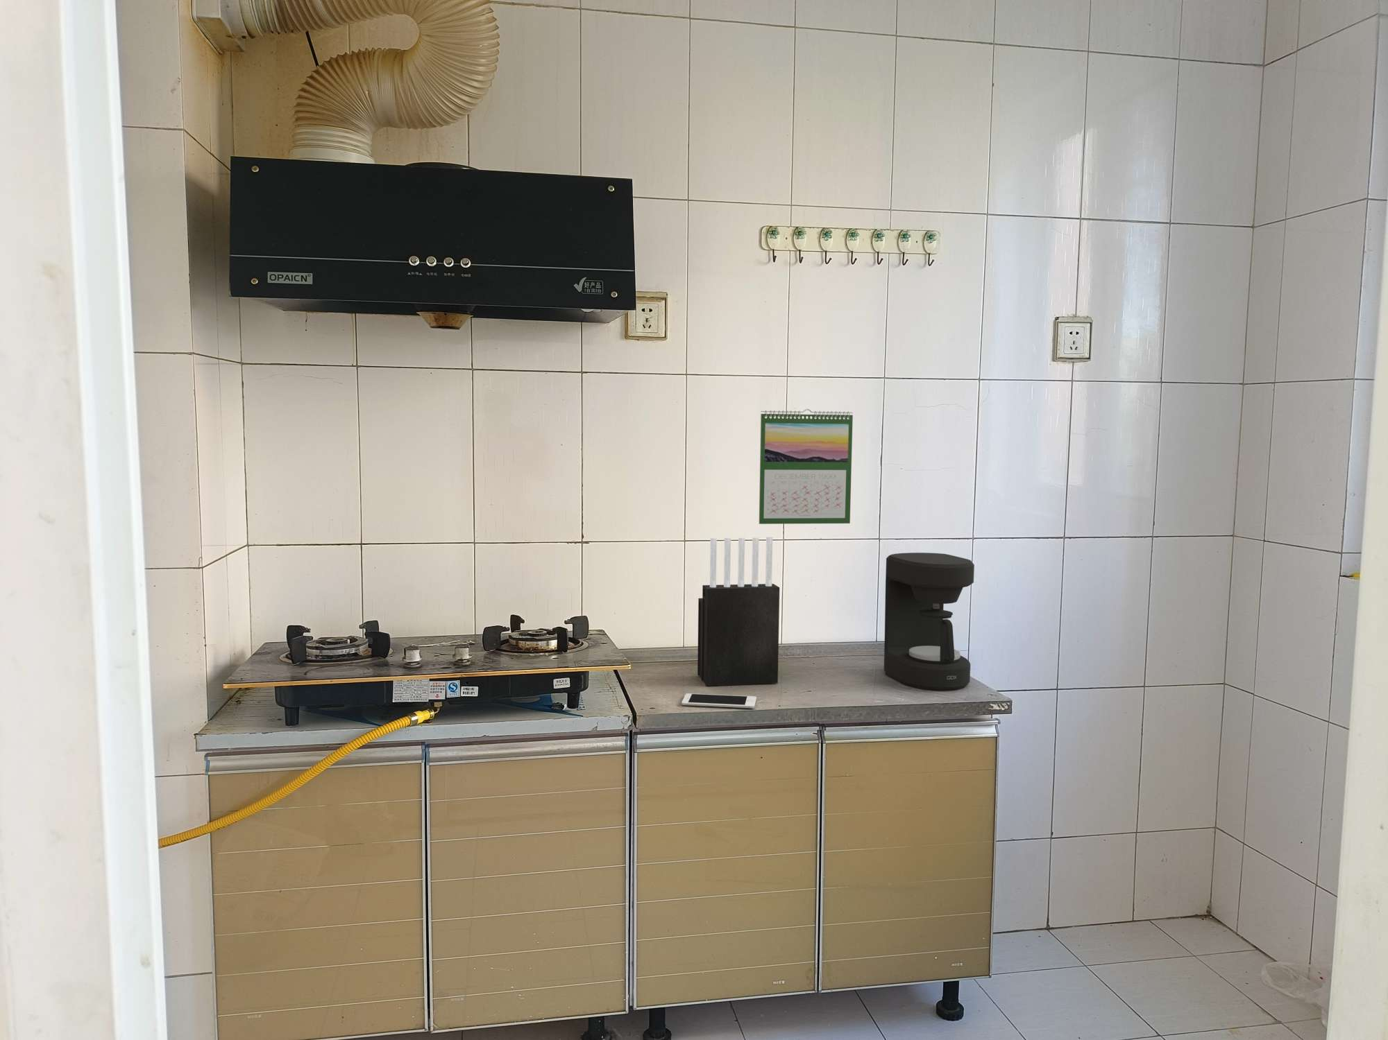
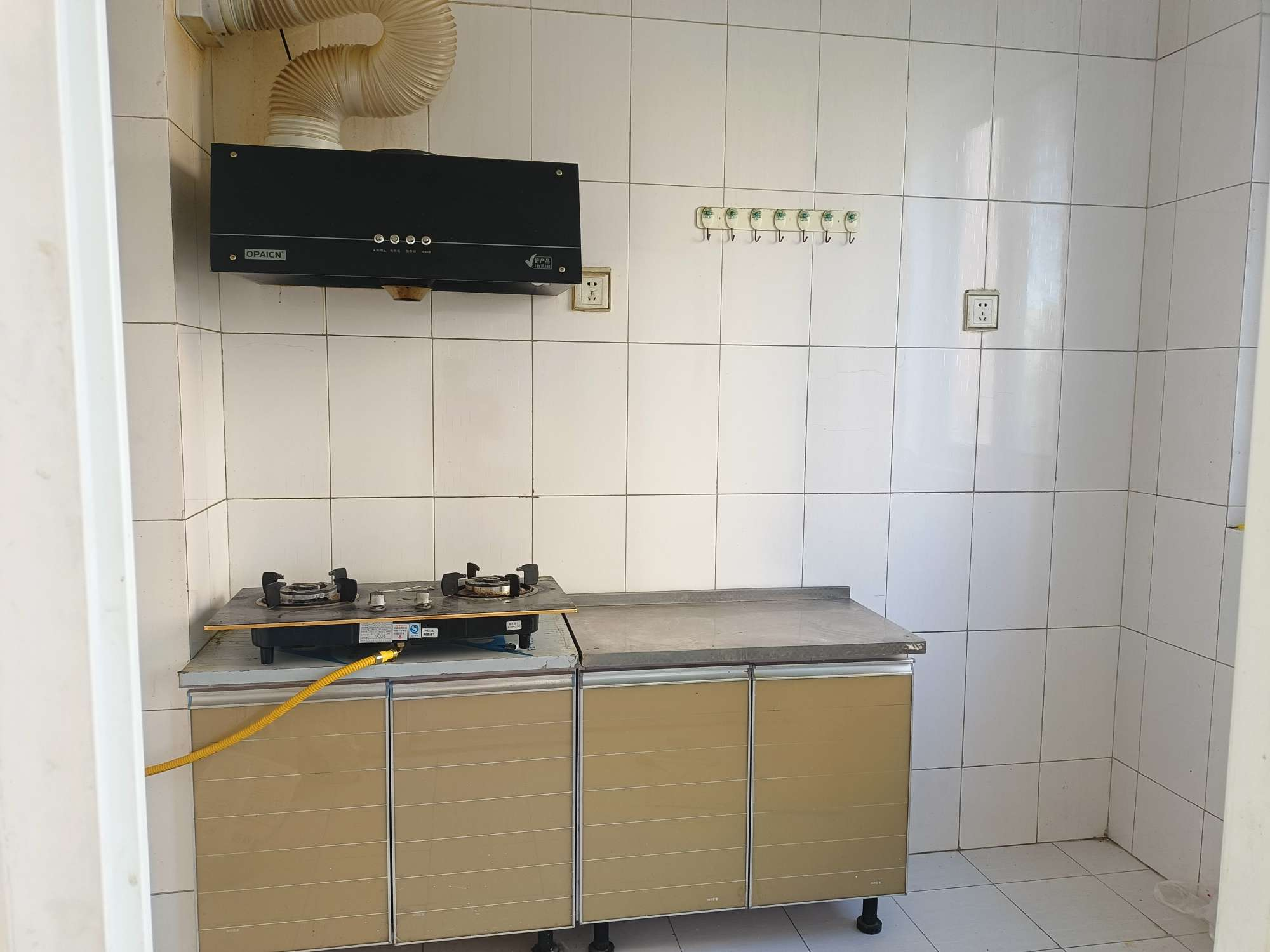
- coffee maker [883,552,975,690]
- calendar [758,409,854,524]
- cell phone [681,693,757,709]
- knife block [697,536,780,686]
